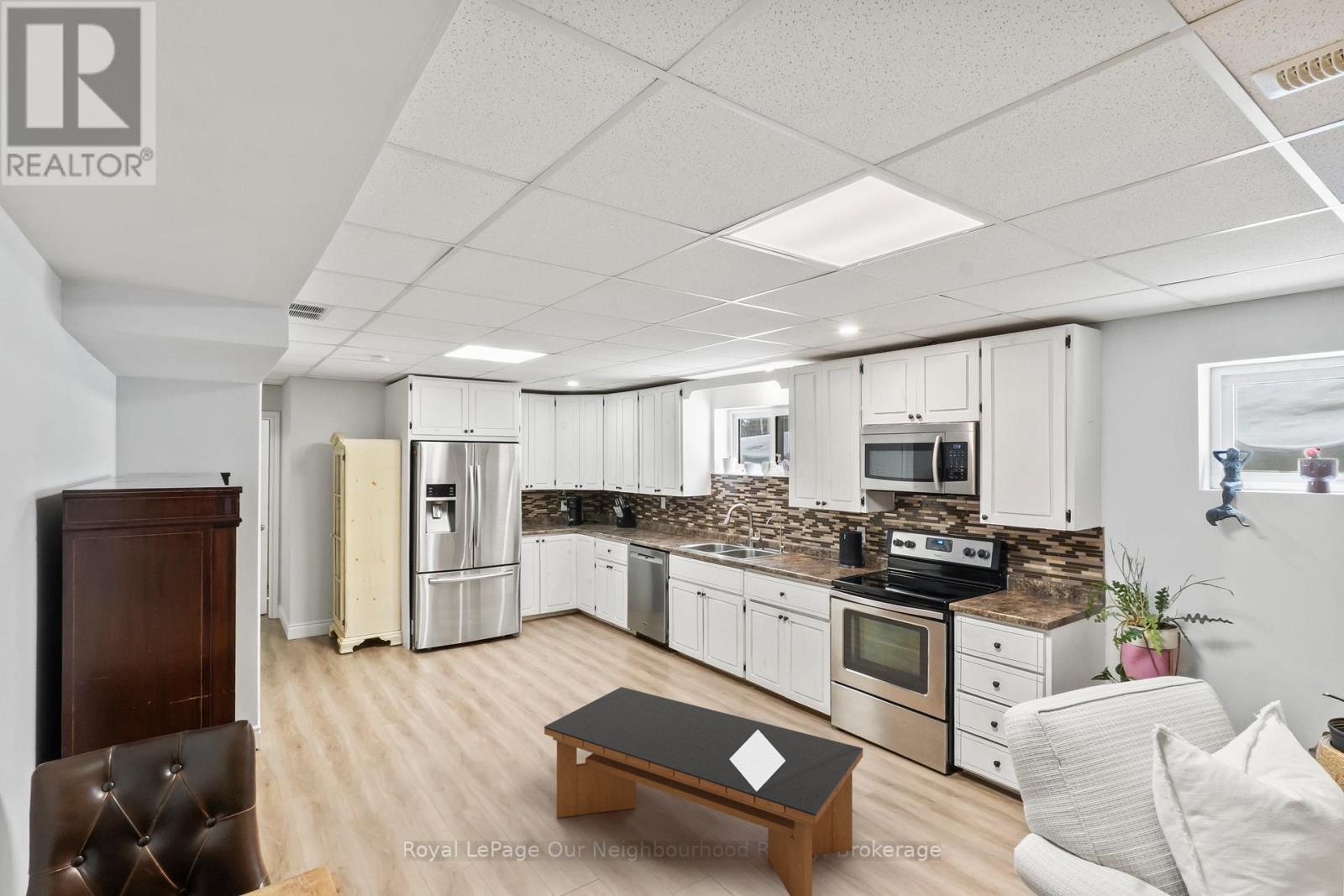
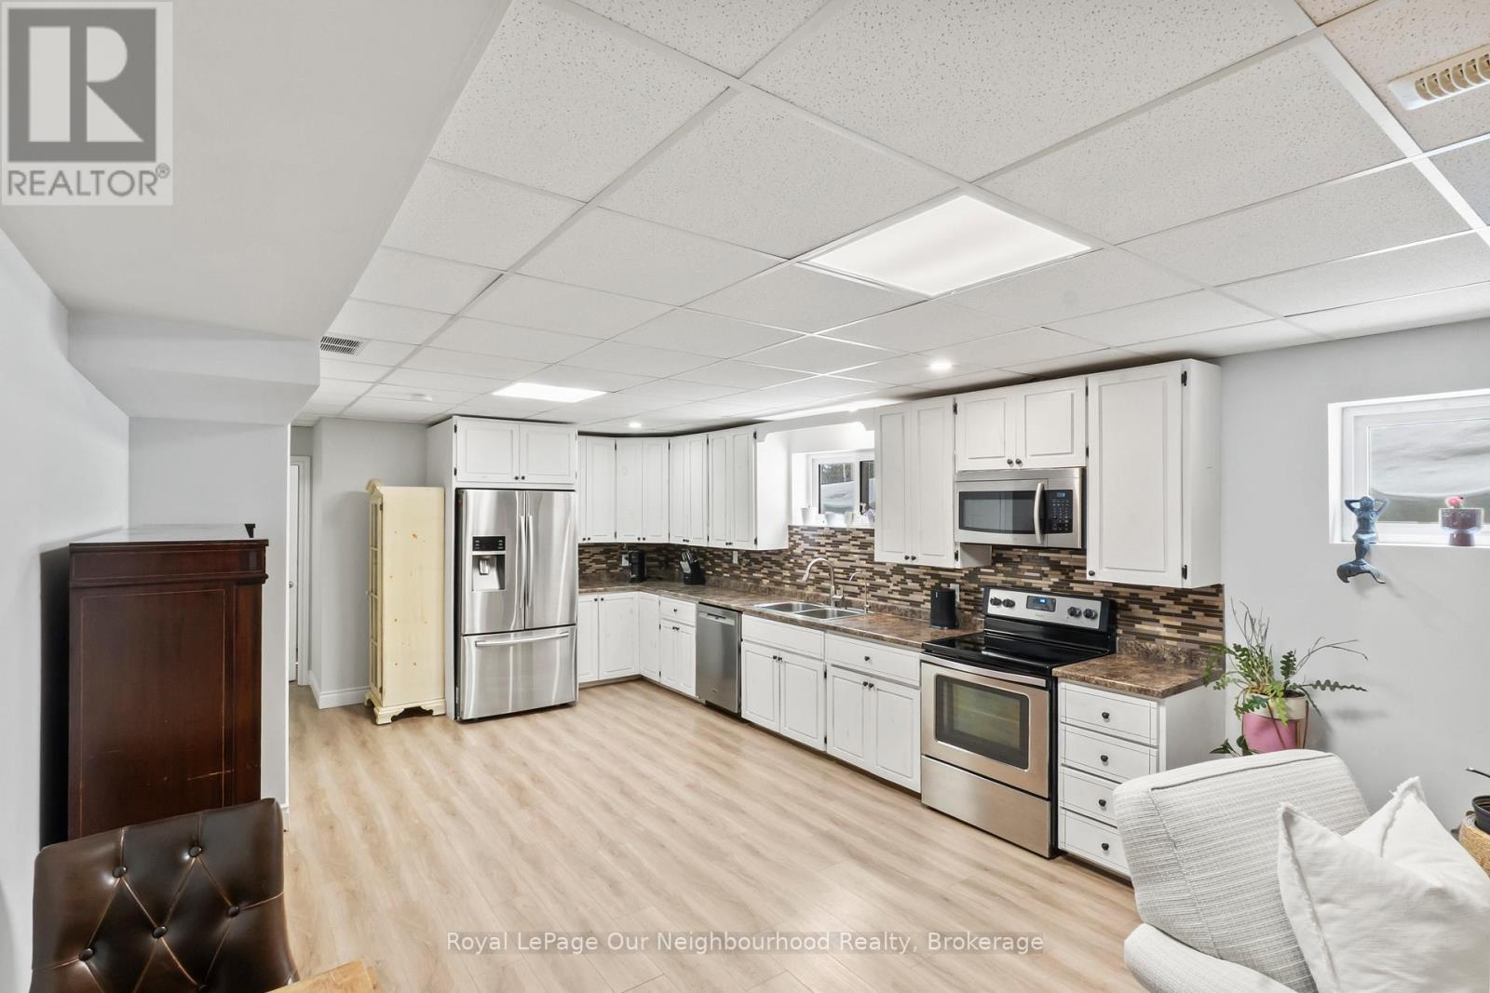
- coffee table [543,686,864,896]
